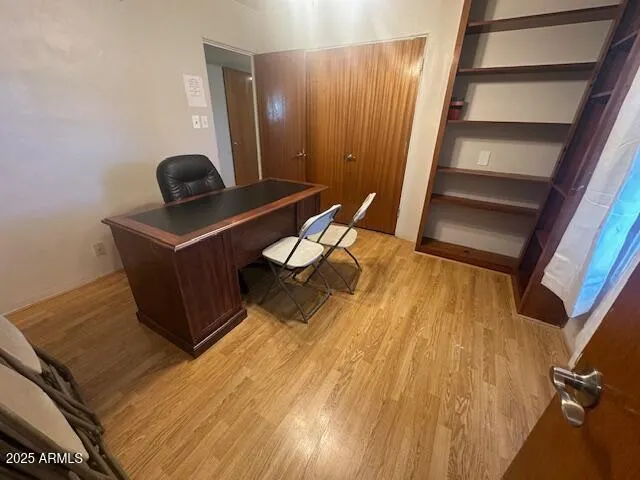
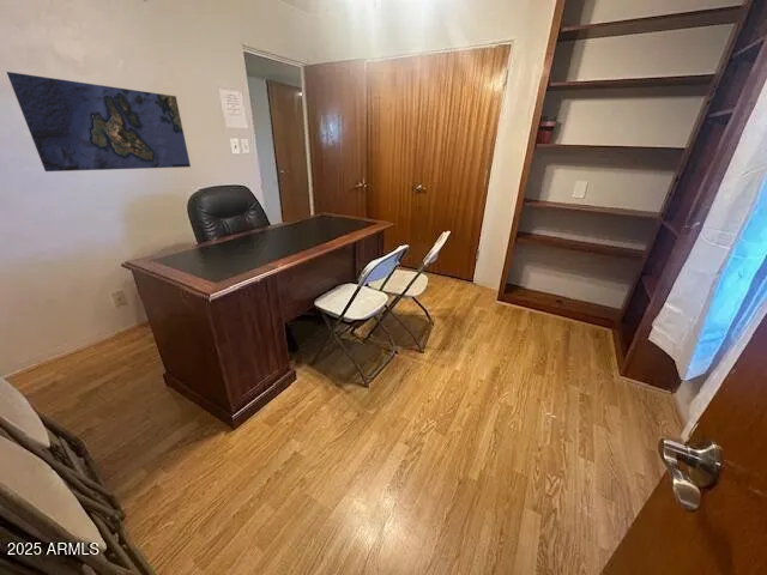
+ map [6,71,192,172]
